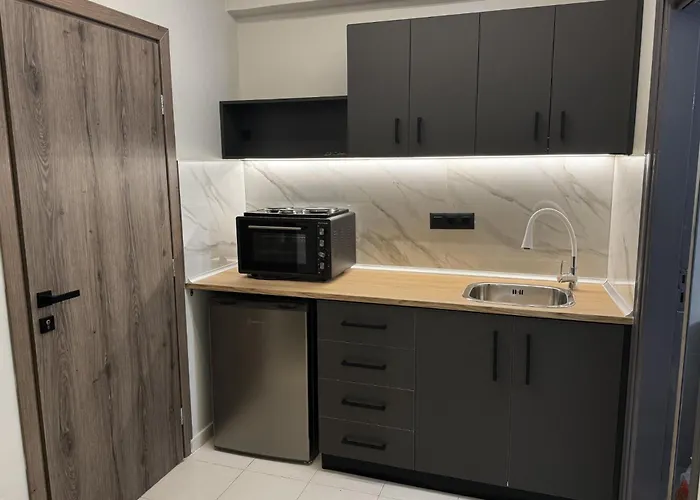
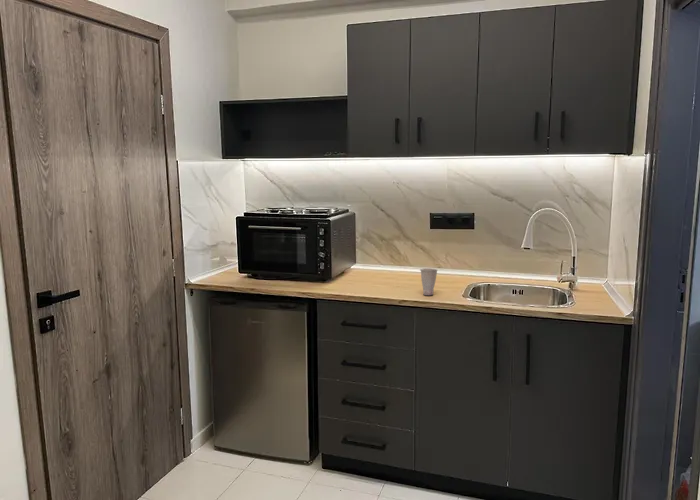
+ cup [419,267,439,296]
